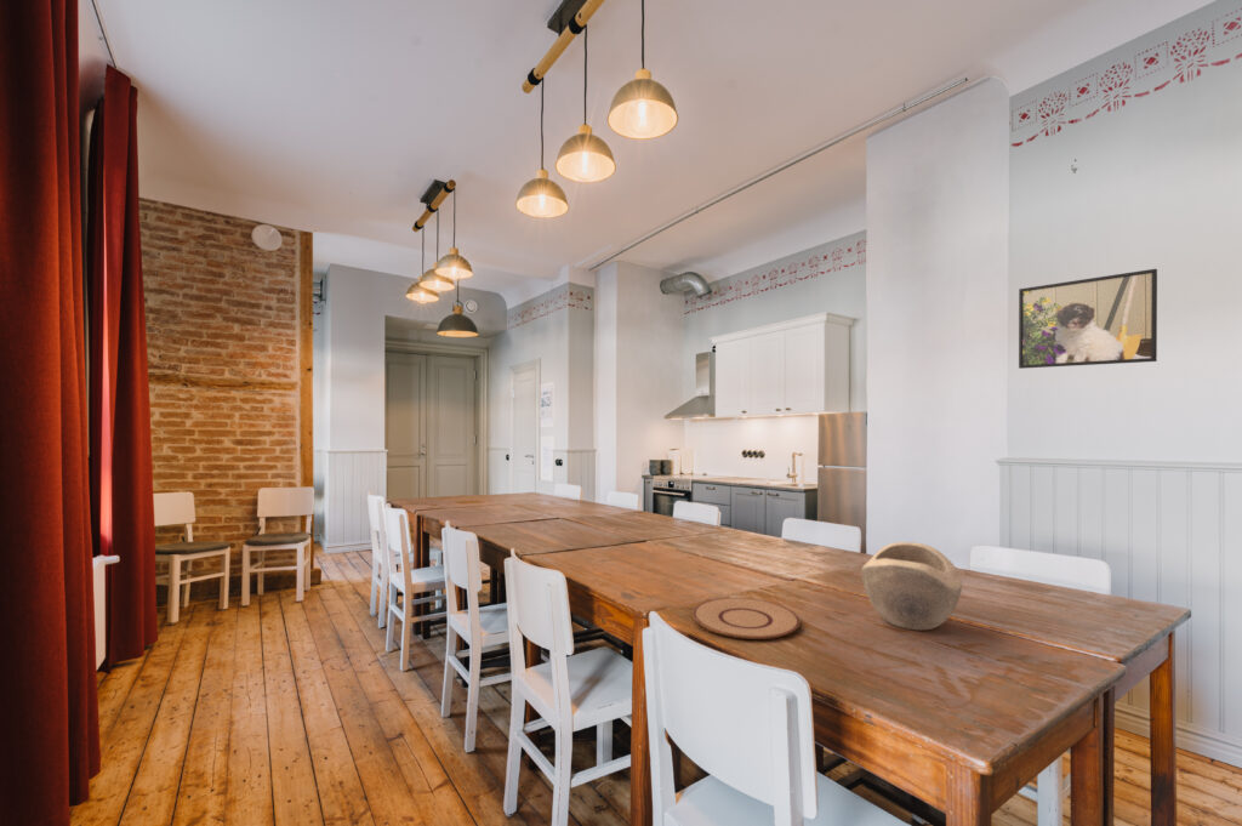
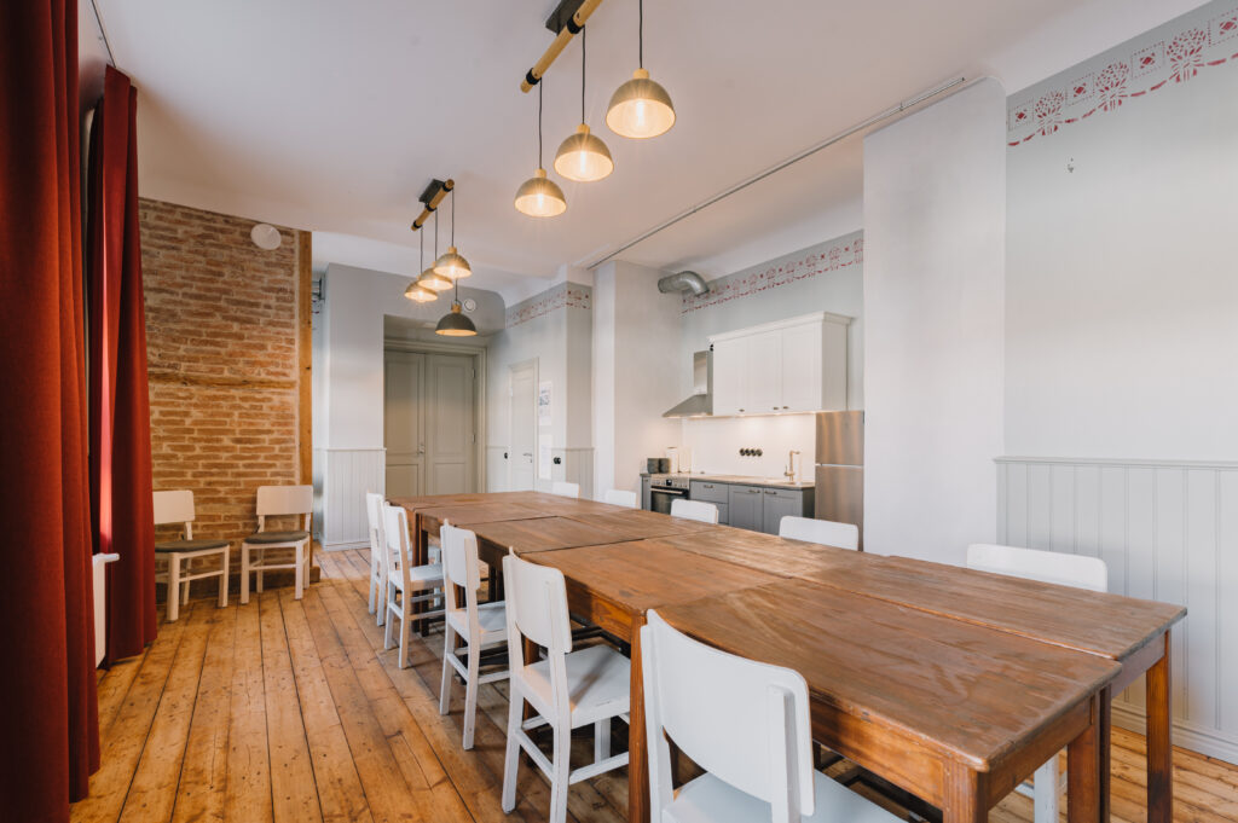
- decorative bowl [860,541,963,632]
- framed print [1018,268,1158,370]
- plate [691,597,801,640]
